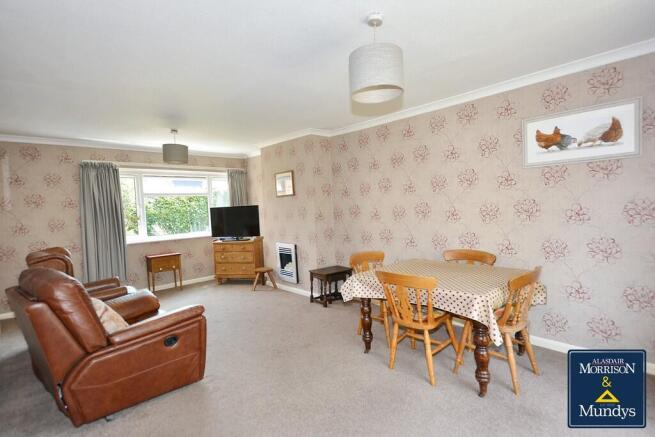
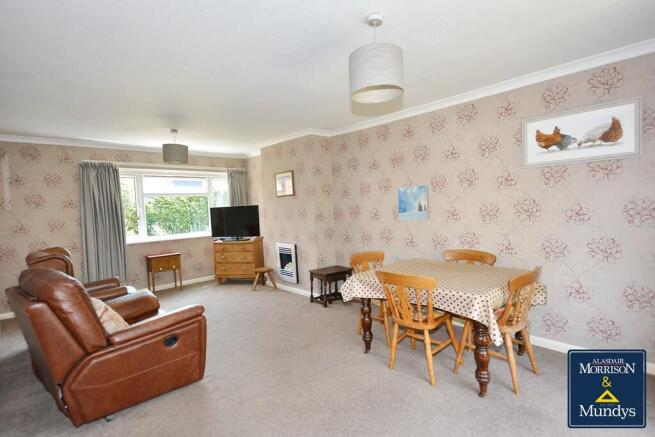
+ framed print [397,184,430,221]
